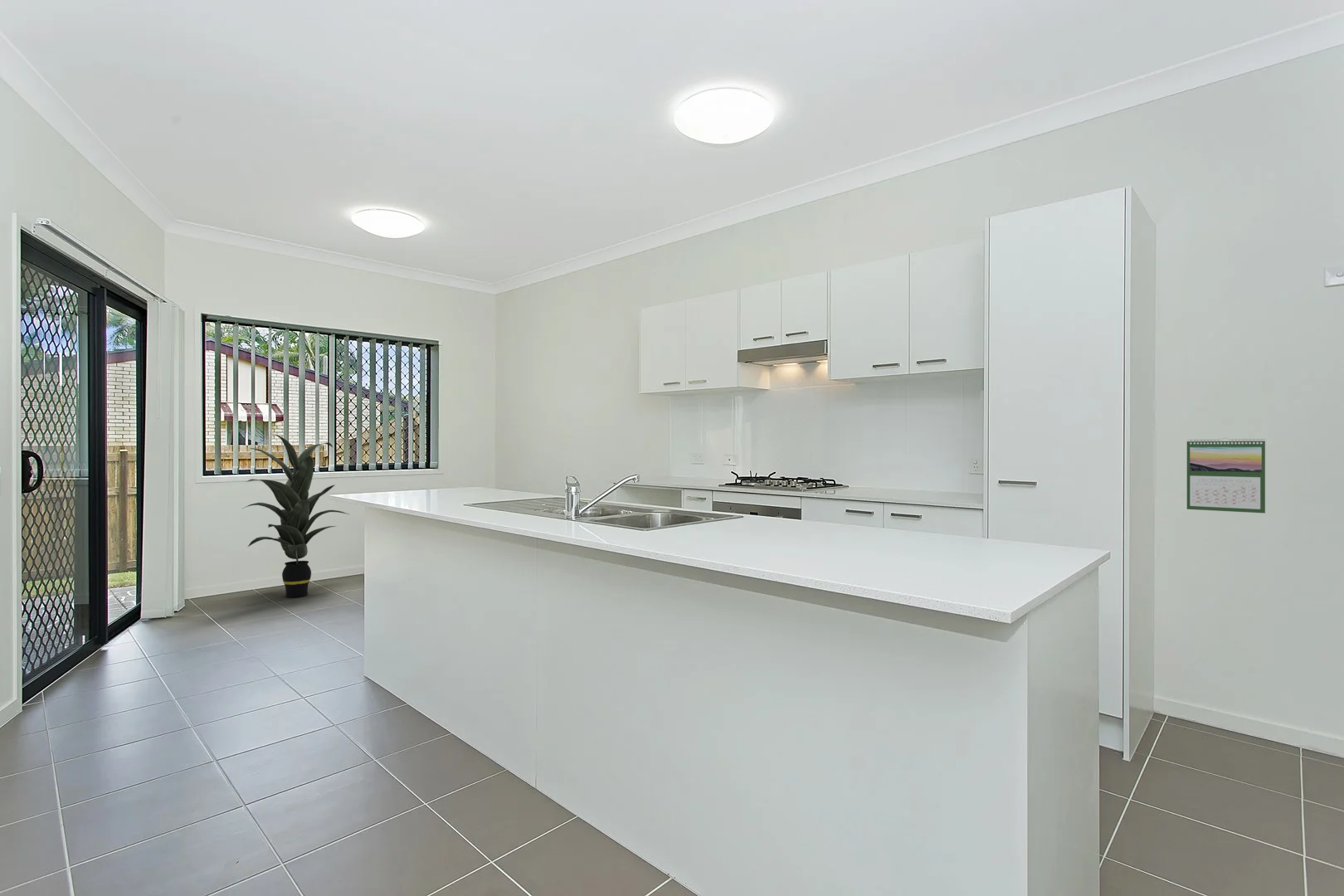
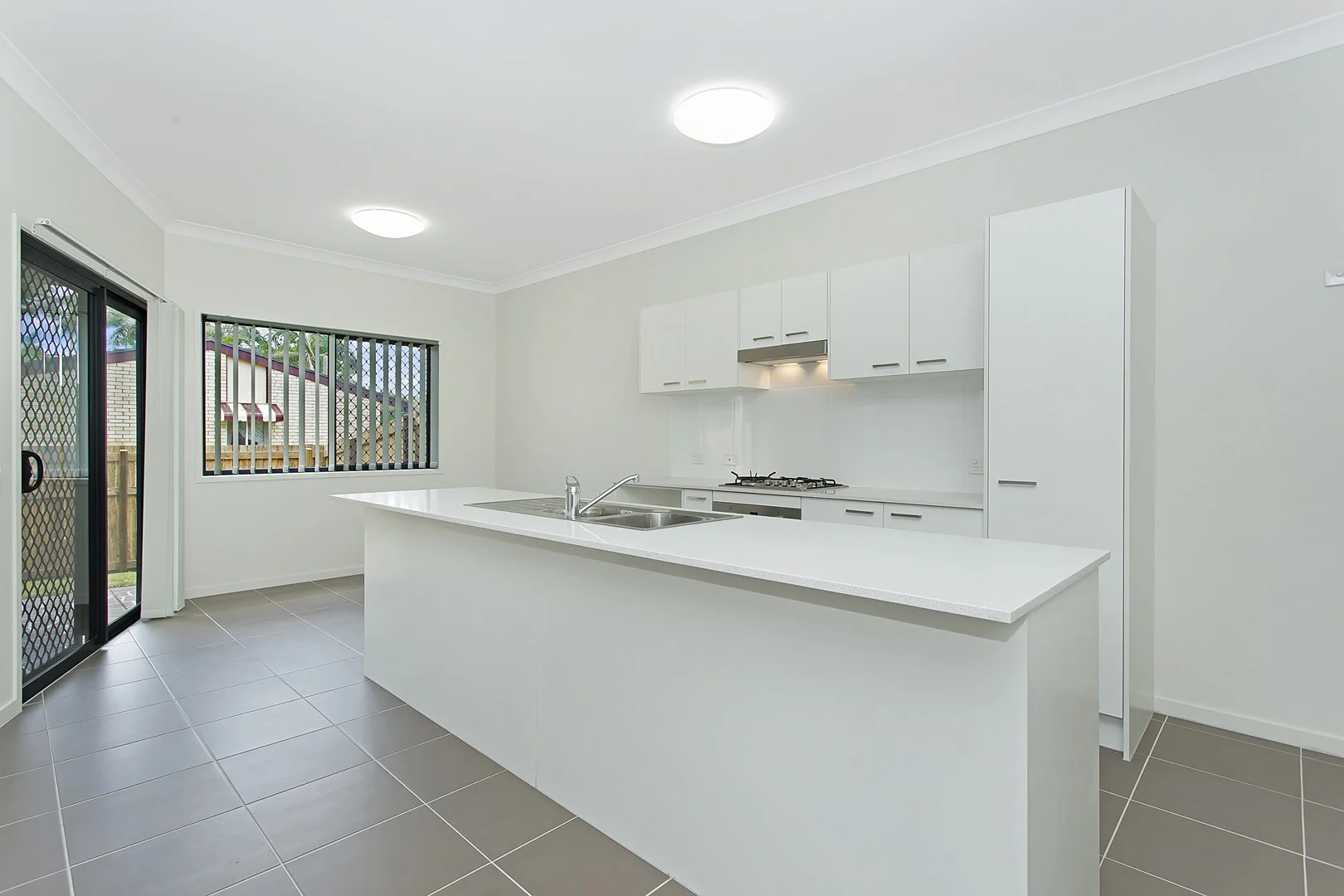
- indoor plant [241,433,349,598]
- calendar [1186,437,1266,514]
